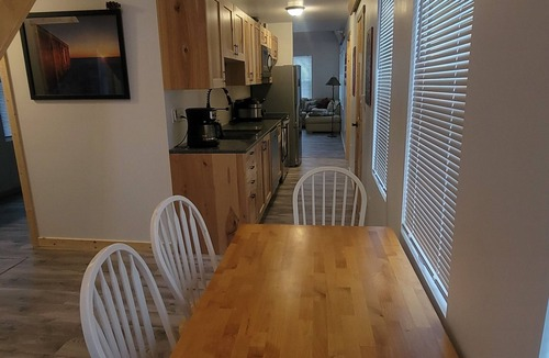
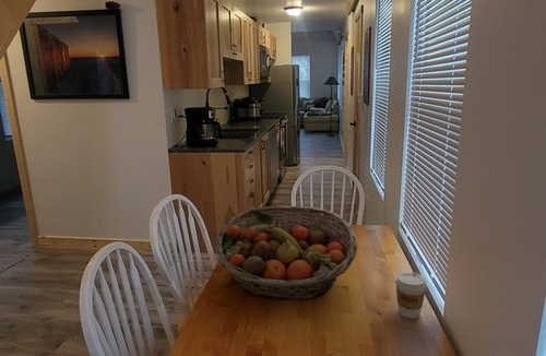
+ fruit basket [214,204,358,300]
+ coffee cup [394,271,428,320]
